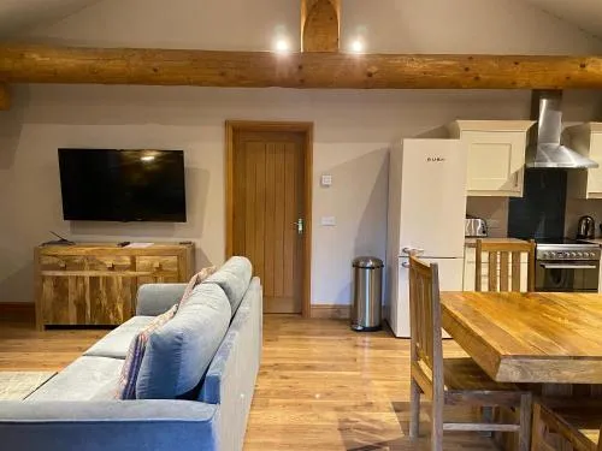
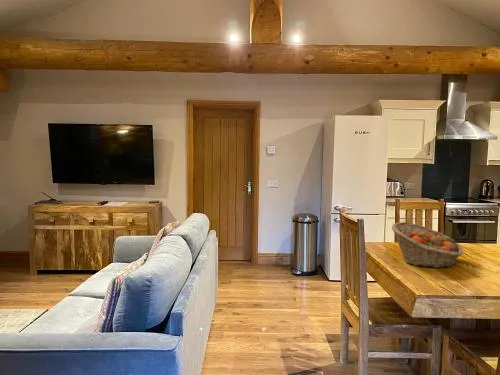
+ fruit basket [391,221,463,269]
